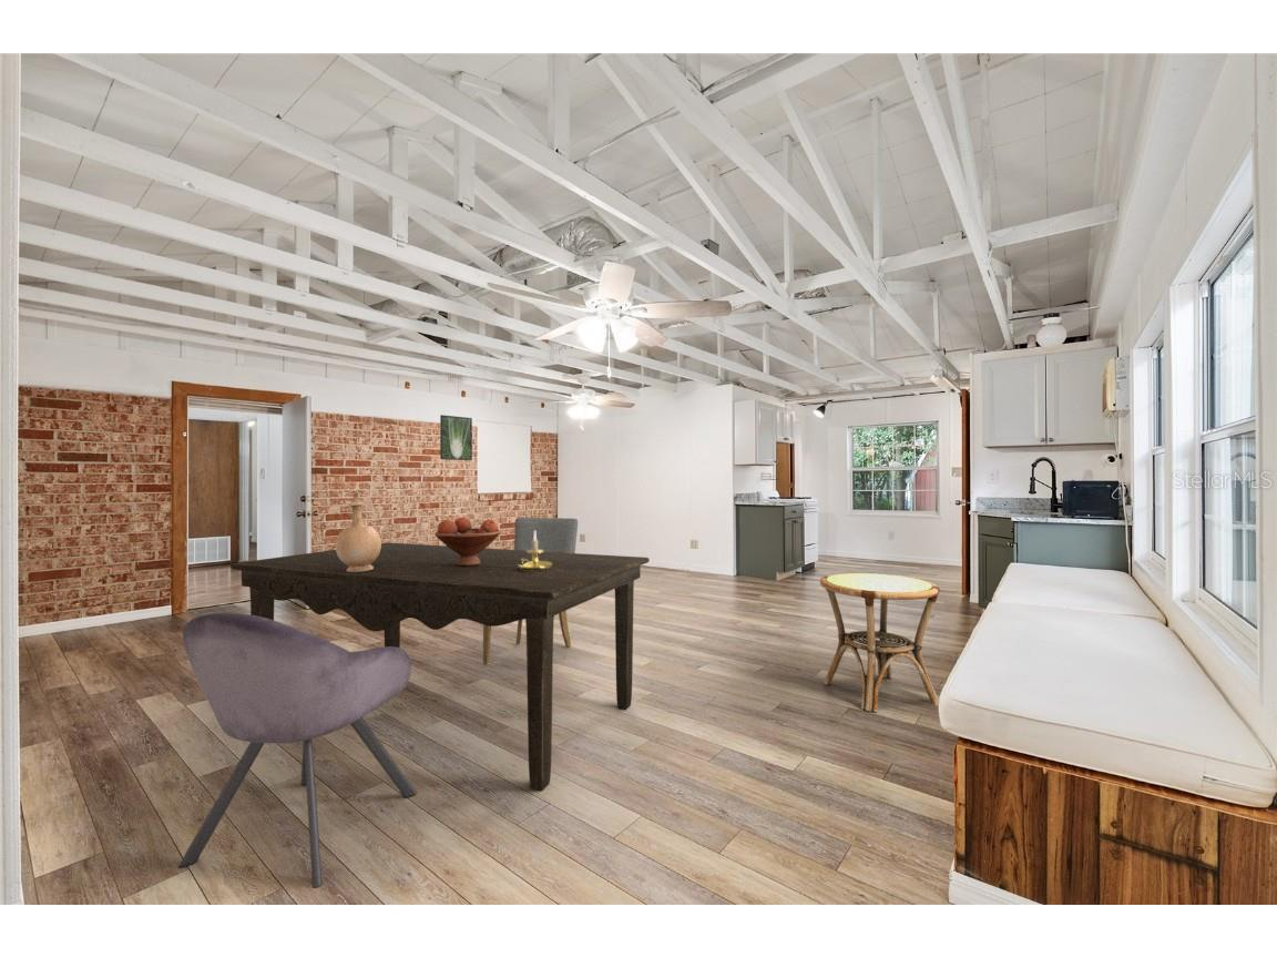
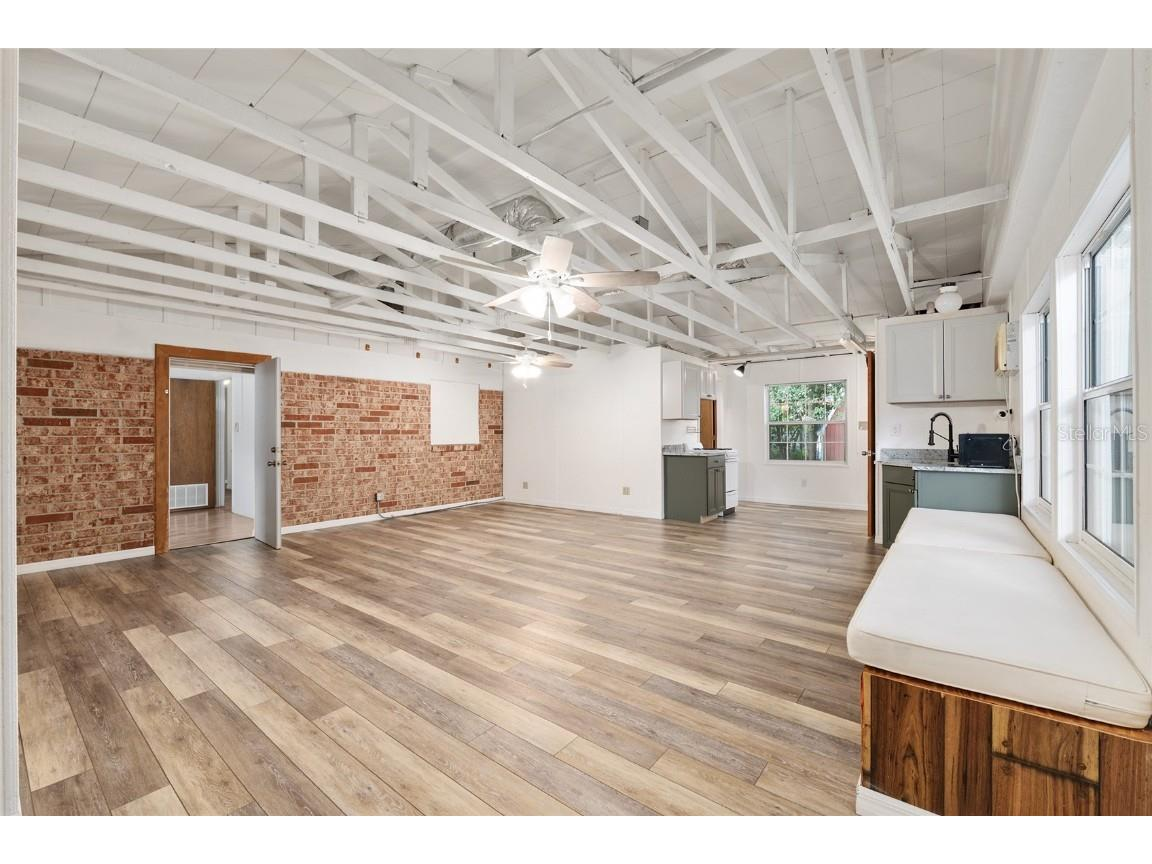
- candle holder [518,530,552,571]
- chair [482,517,579,665]
- chair [177,612,418,889]
- dining table [229,541,651,792]
- side table [819,572,941,713]
- vase [335,491,382,572]
- fruit bowl [433,516,502,567]
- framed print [439,414,473,461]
